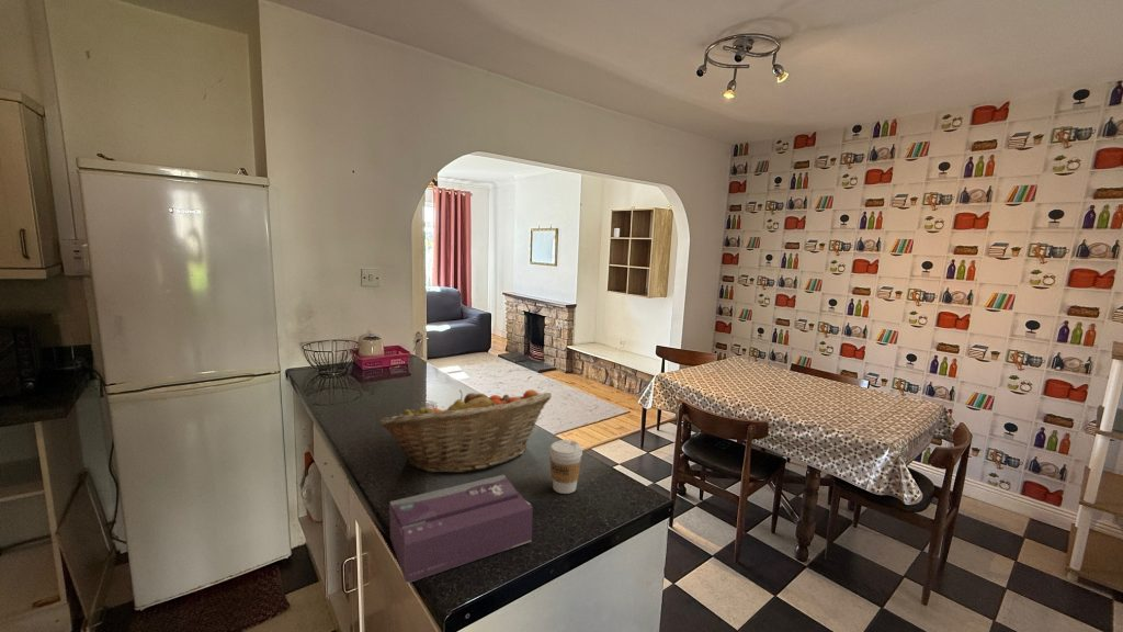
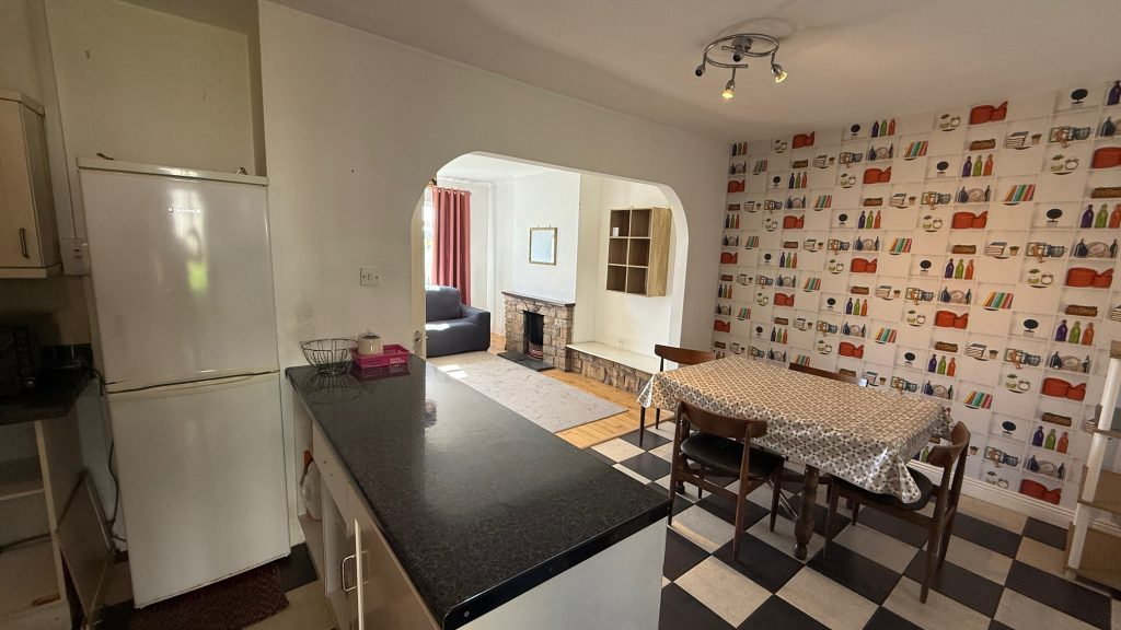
- fruit basket [378,388,553,474]
- tissue box [388,473,534,585]
- coffee cup [548,439,583,495]
